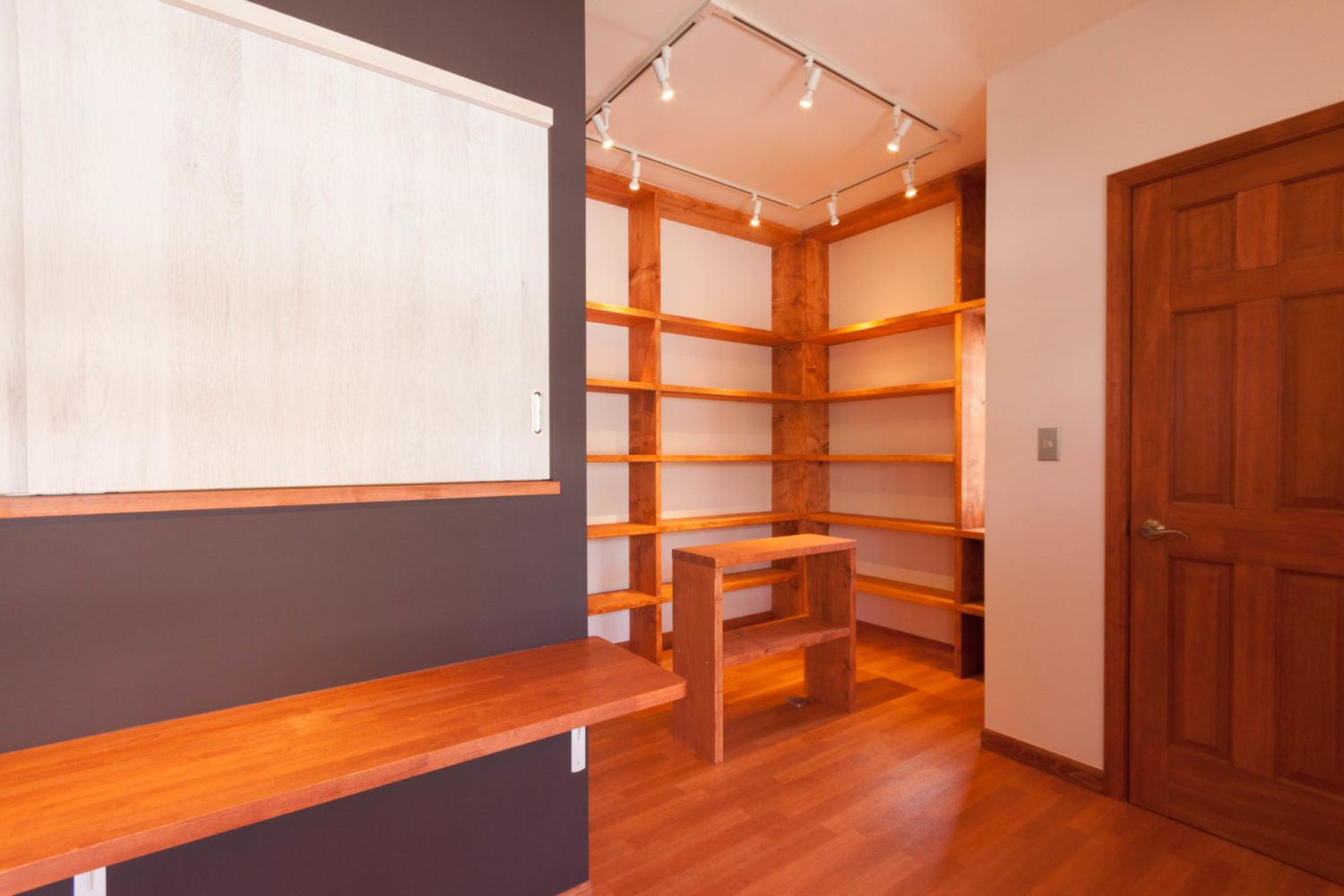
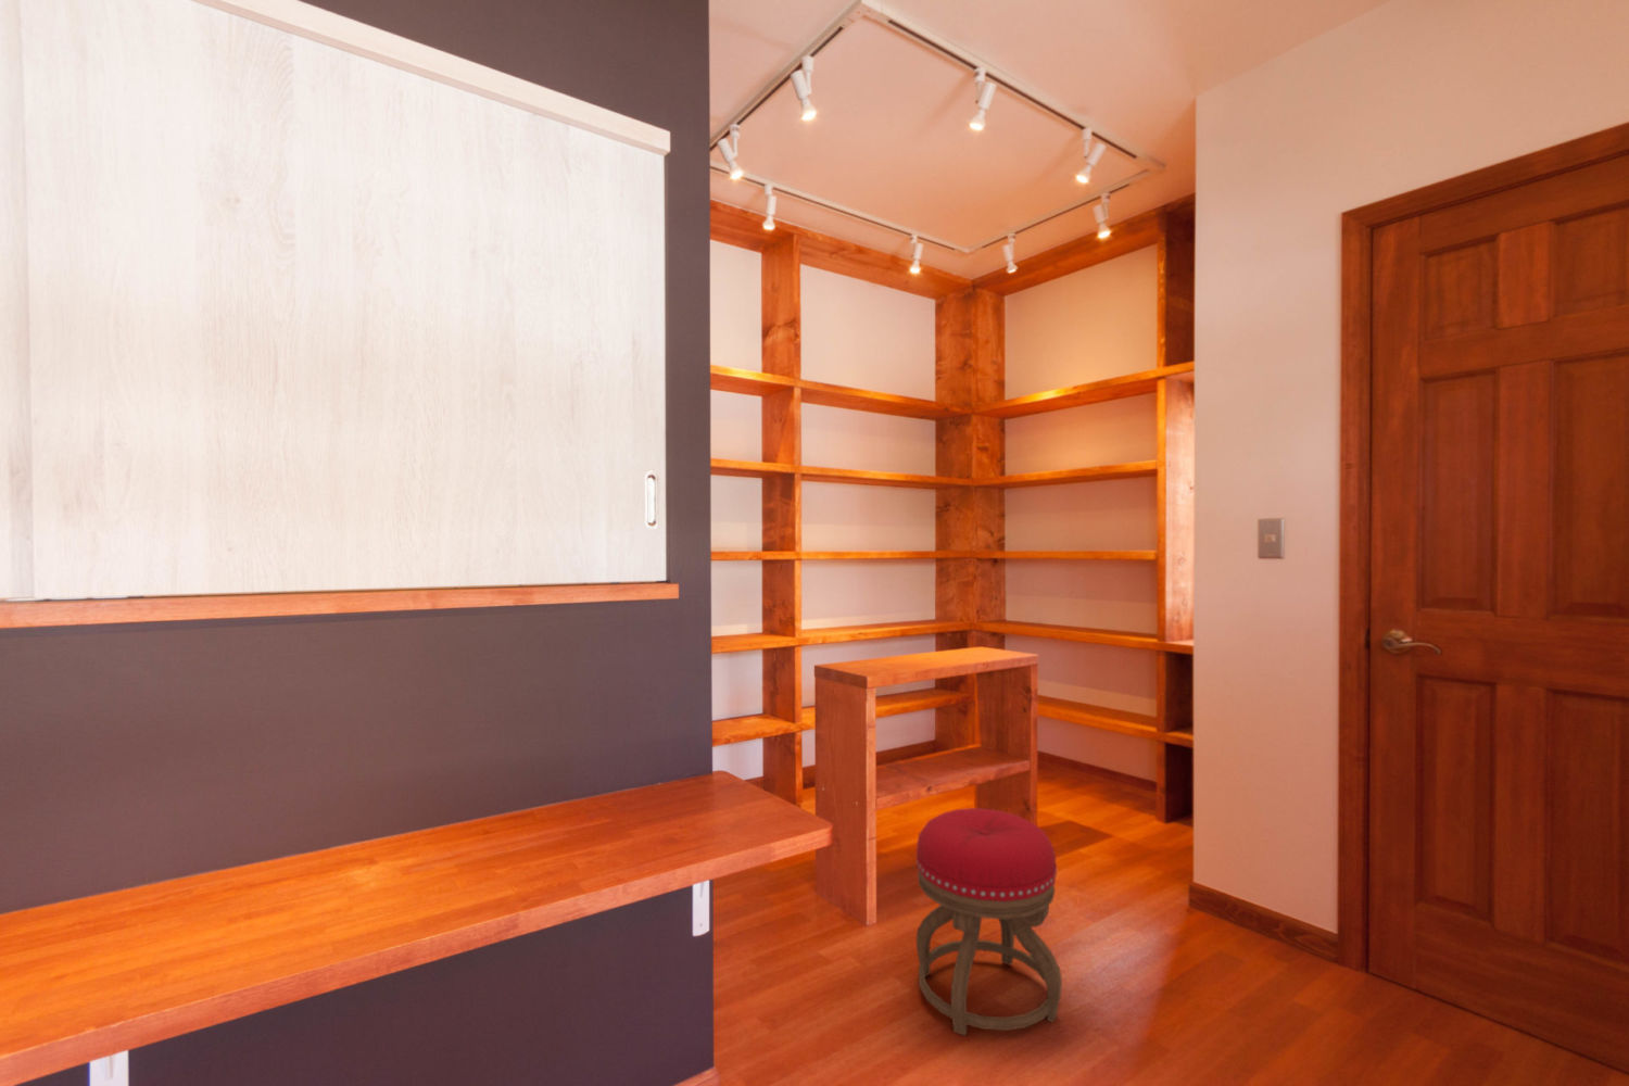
+ stool [915,807,1063,1038]
